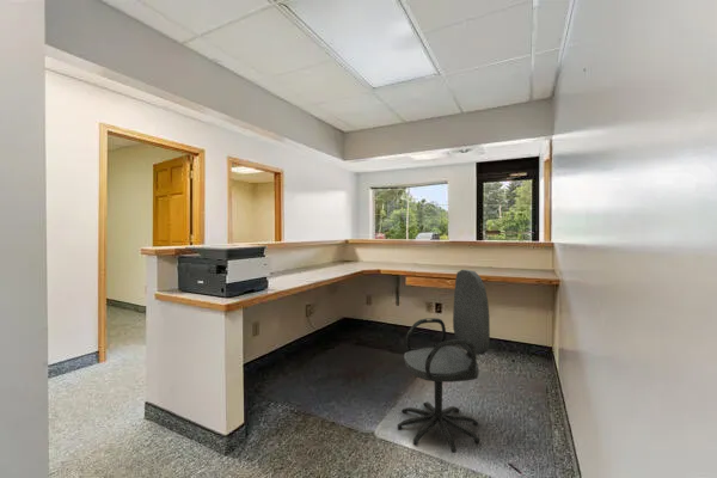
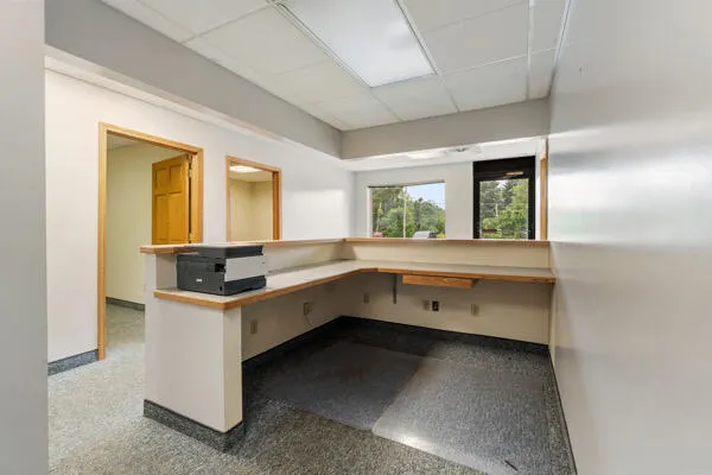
- office chair [397,269,491,454]
